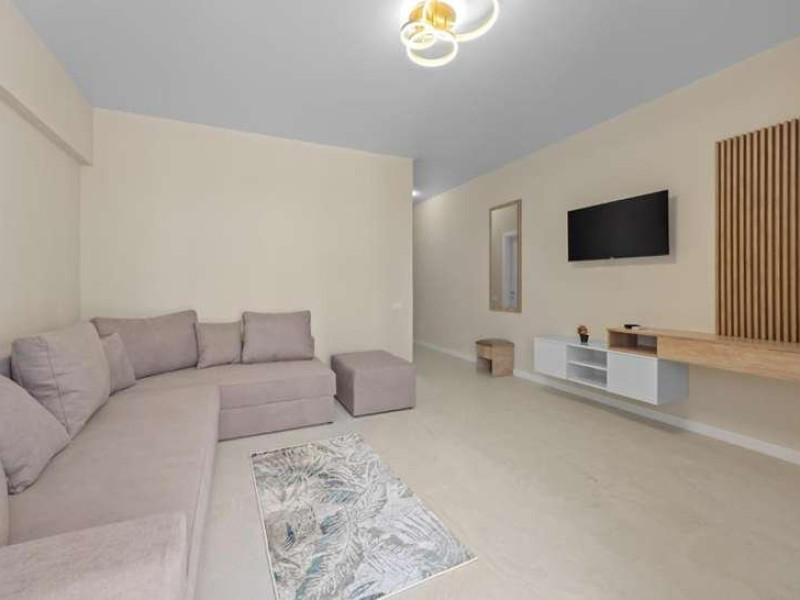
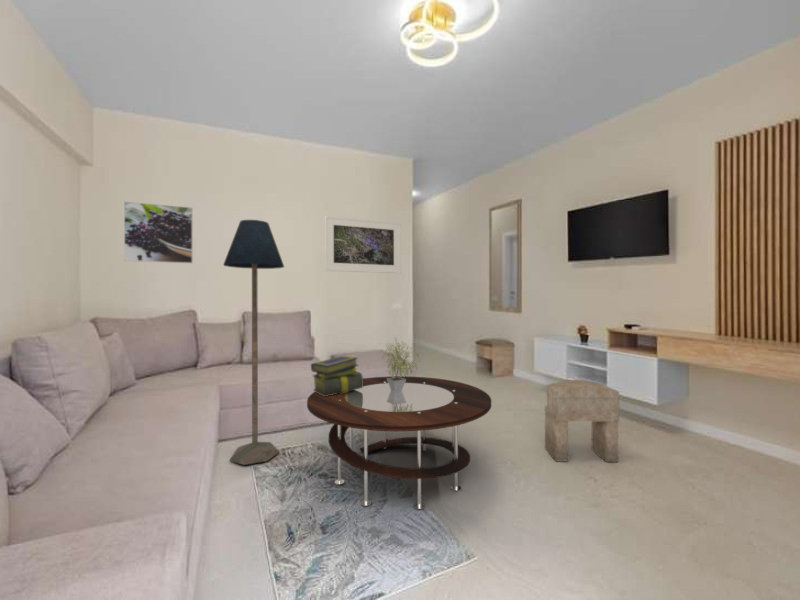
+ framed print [324,215,402,274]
+ floor lamp [222,219,285,466]
+ stack of books [310,355,364,396]
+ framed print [123,200,194,264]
+ coffee table [306,375,492,510]
+ stool [544,379,620,463]
+ potted plant [380,338,425,392]
